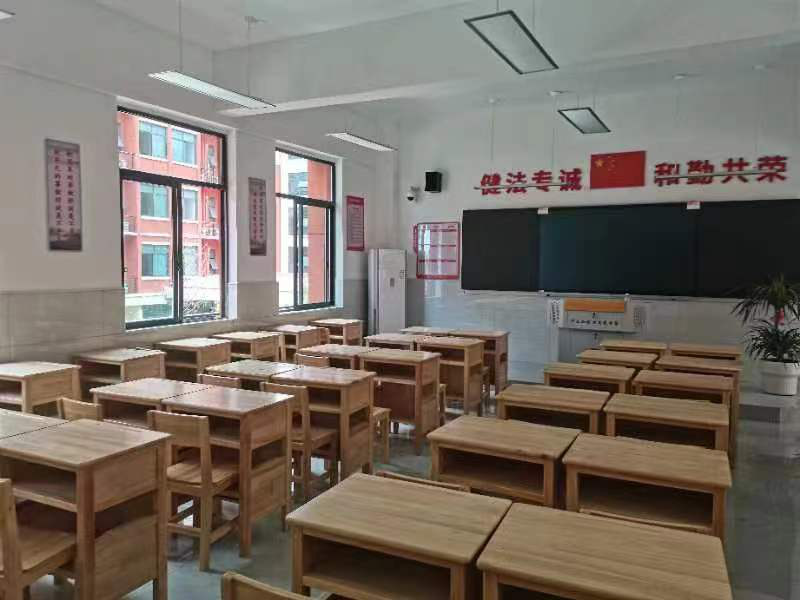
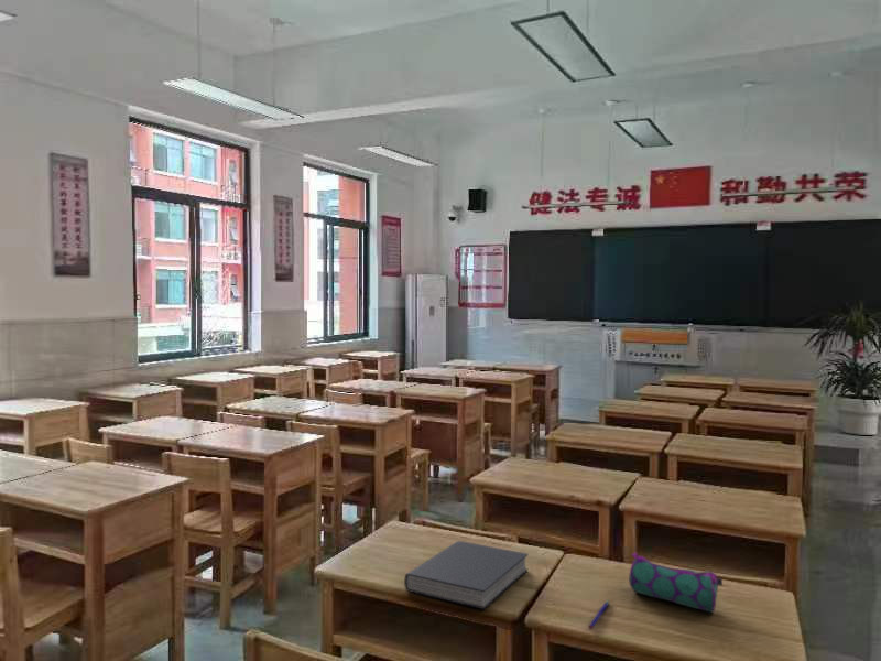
+ pencil case [628,552,724,614]
+ pen [588,599,610,630]
+ book [403,540,530,610]
